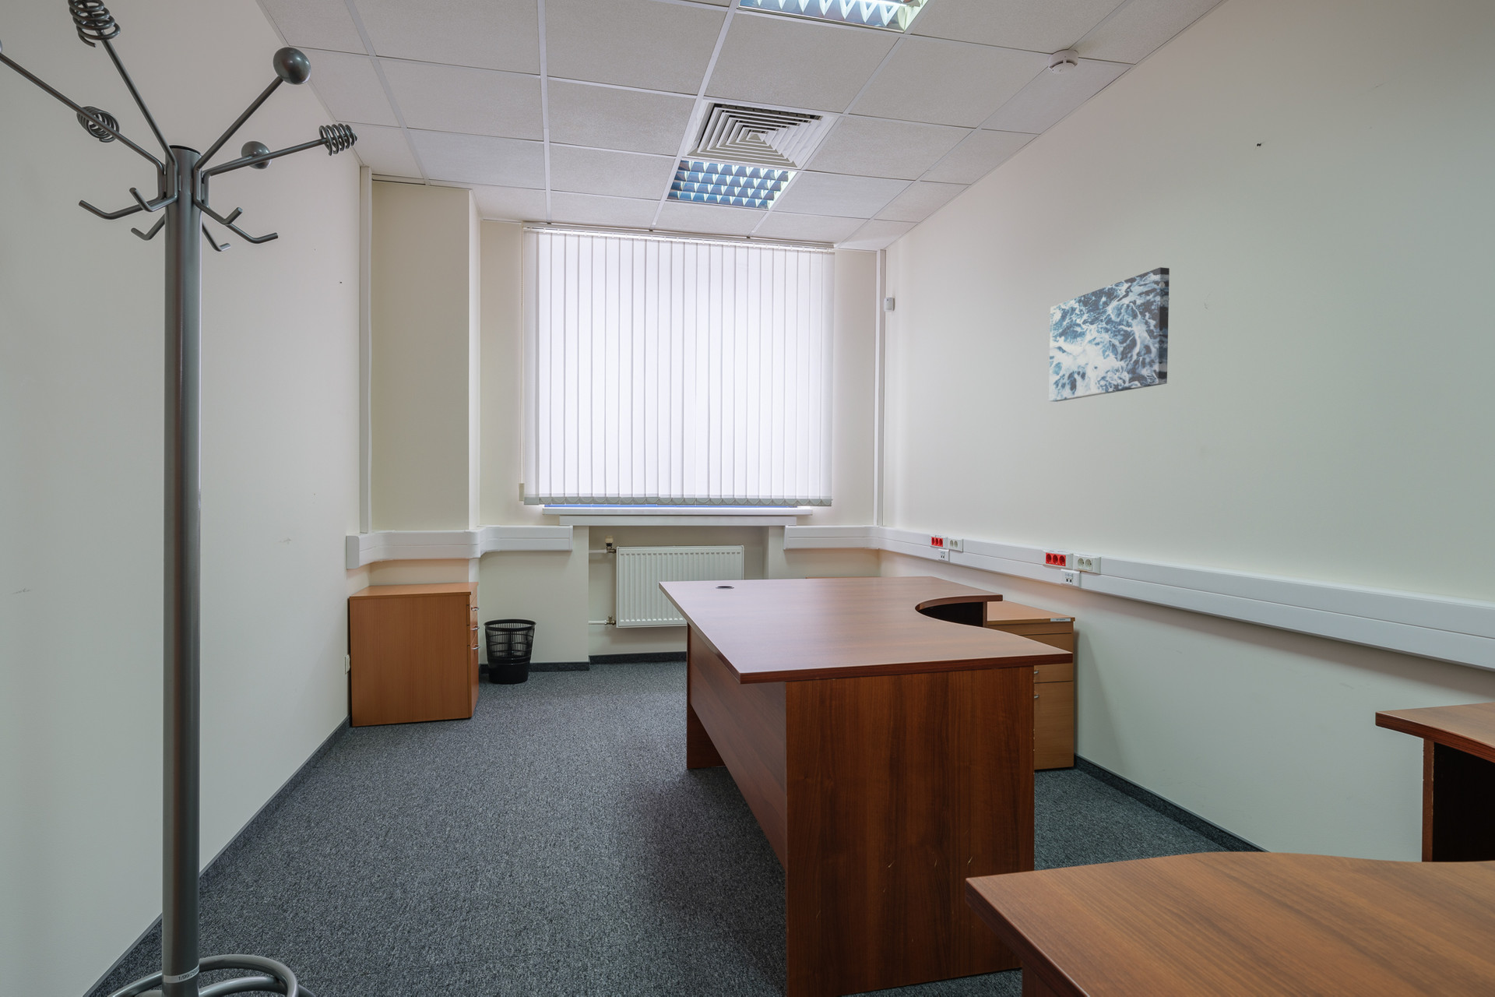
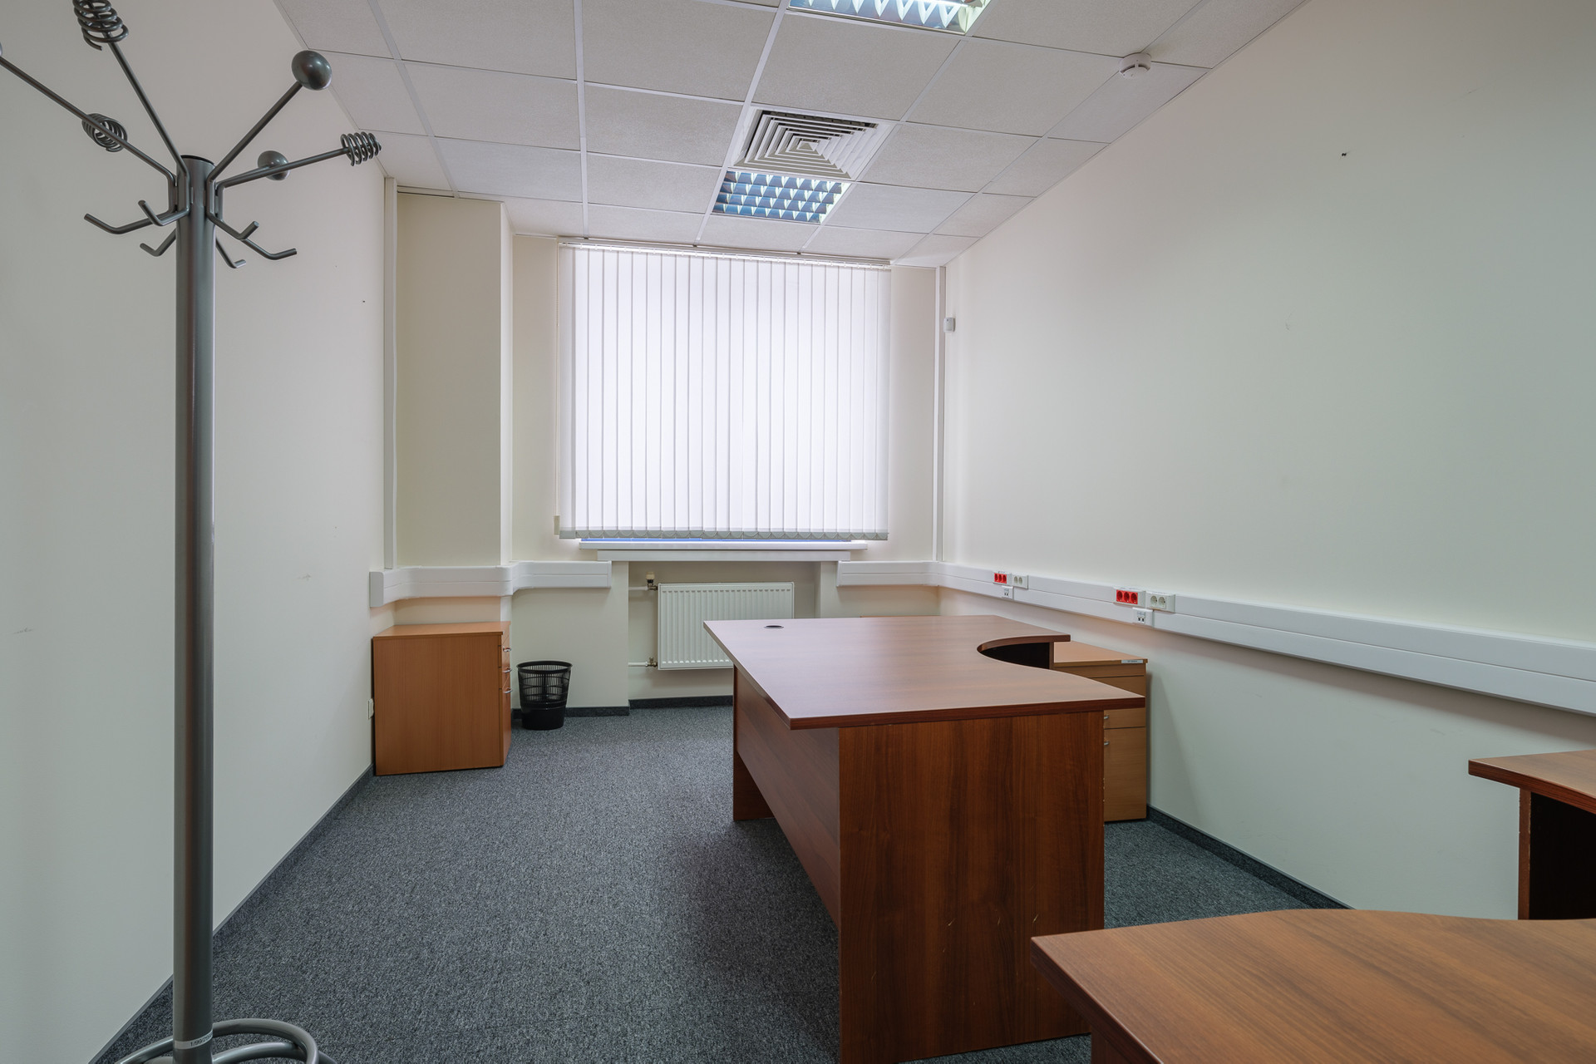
- wall art [1048,266,1170,403]
